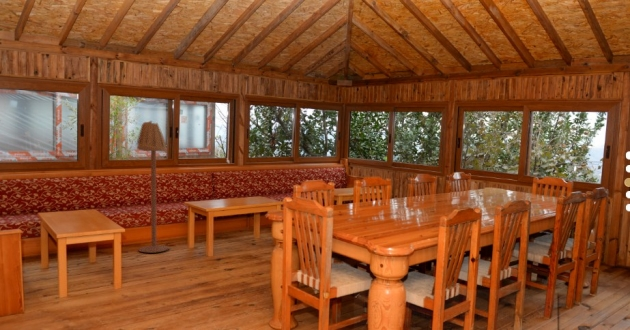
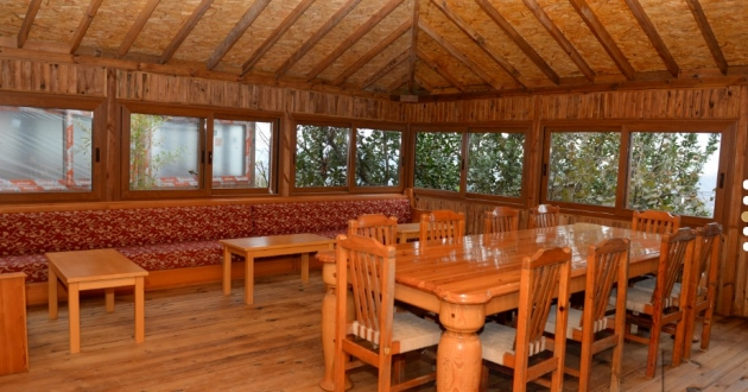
- floor lamp [135,120,170,254]
